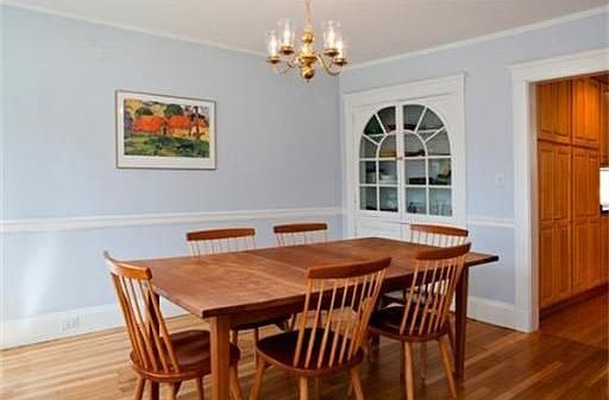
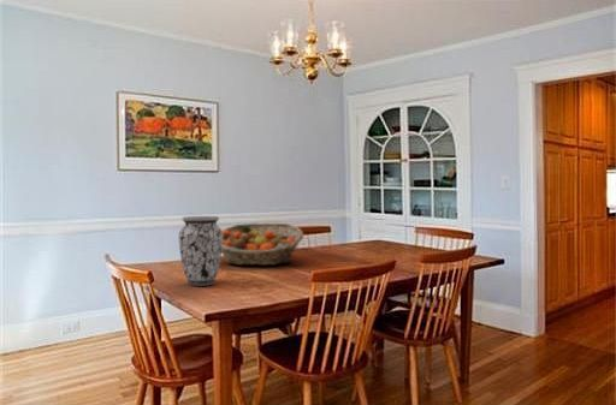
+ vase [178,215,223,287]
+ fruit basket [221,222,304,267]
